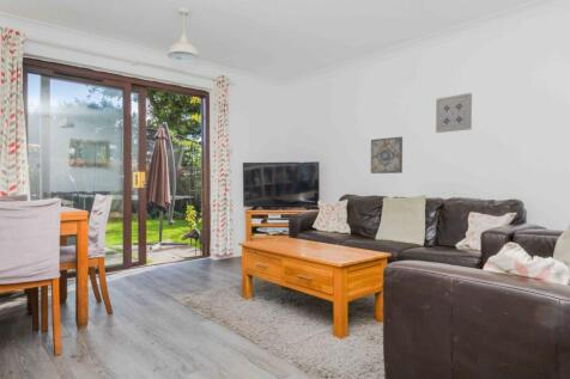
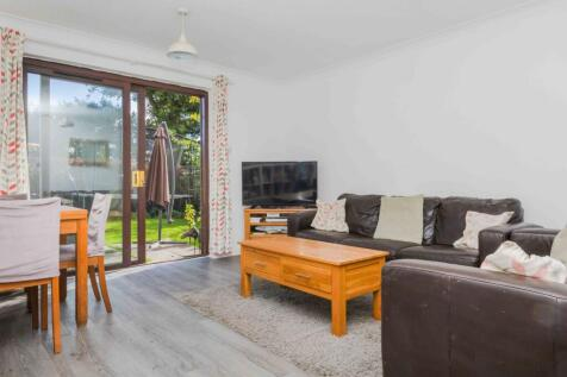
- wall art [435,92,473,134]
- wall art [370,135,404,175]
